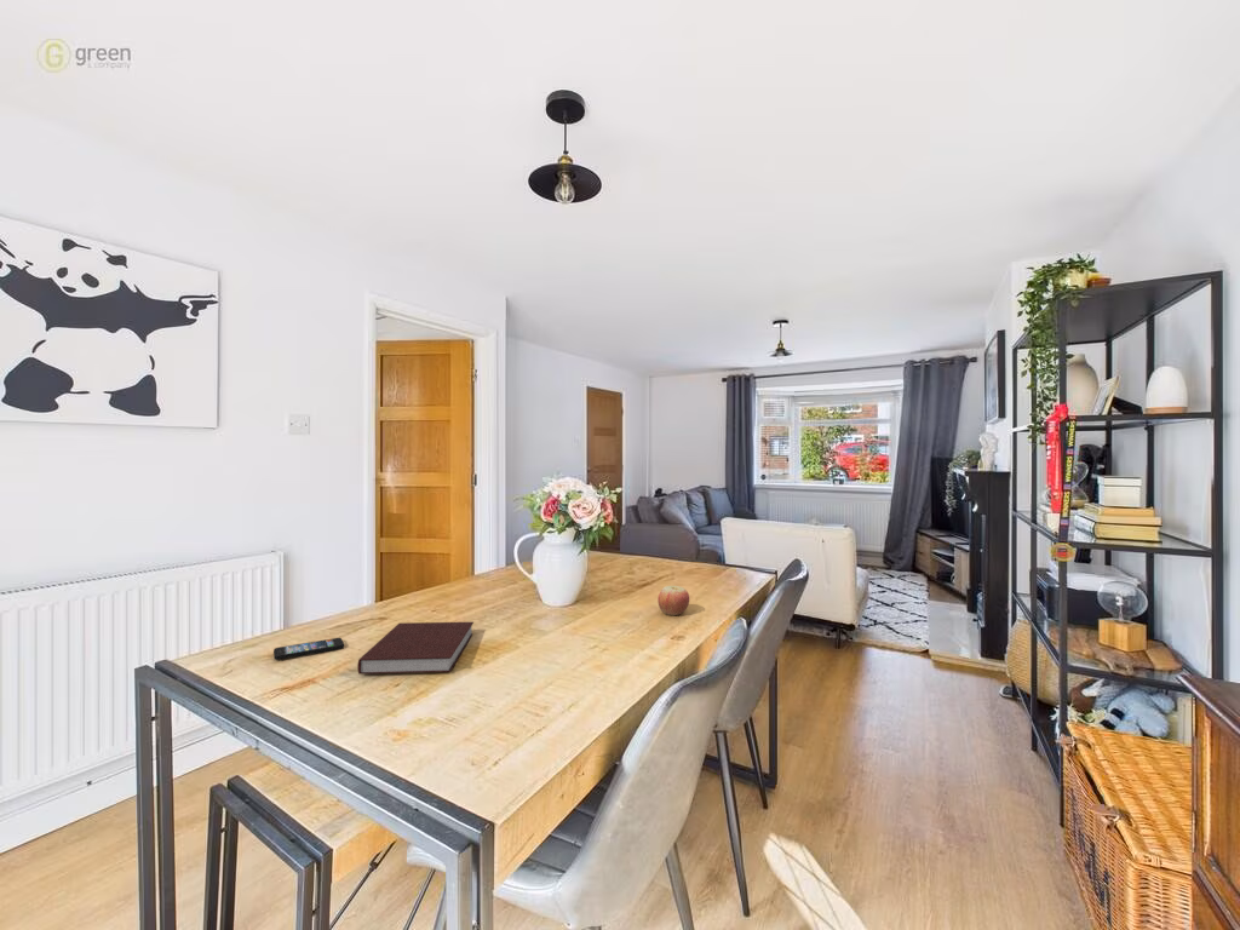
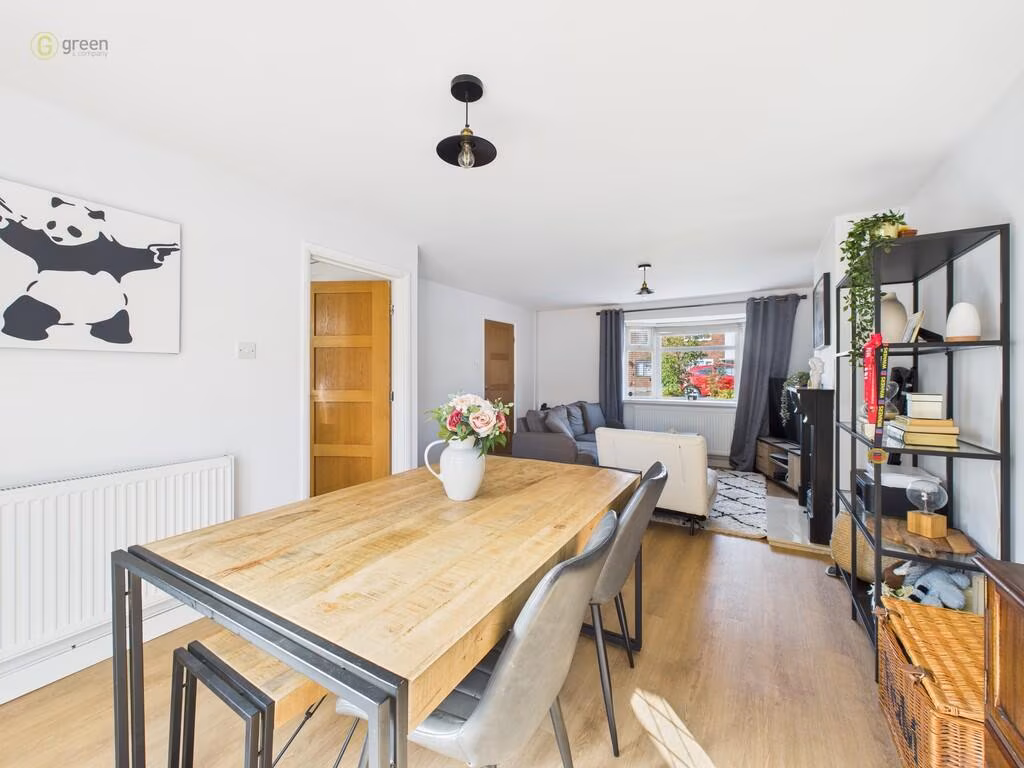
- apple [656,585,690,616]
- smartphone [272,637,345,661]
- notebook [356,621,475,676]
